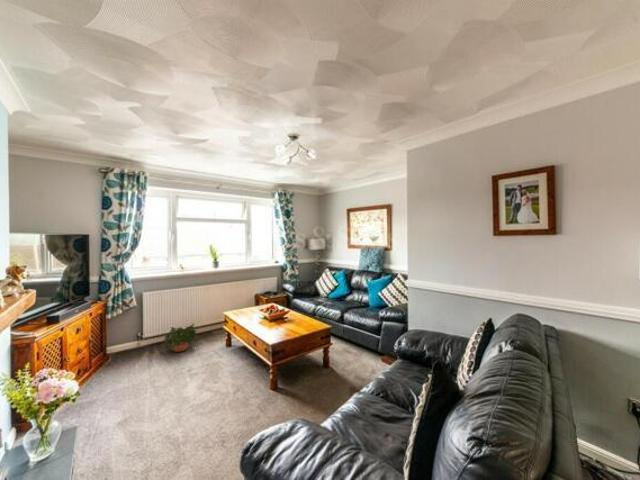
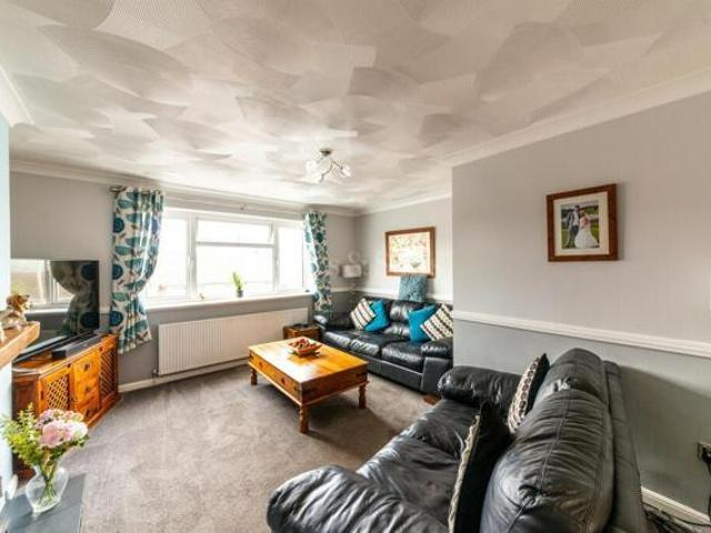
- potted plant [161,323,199,353]
